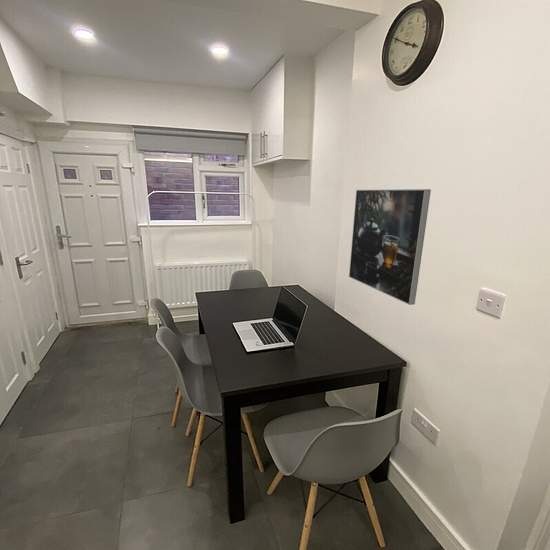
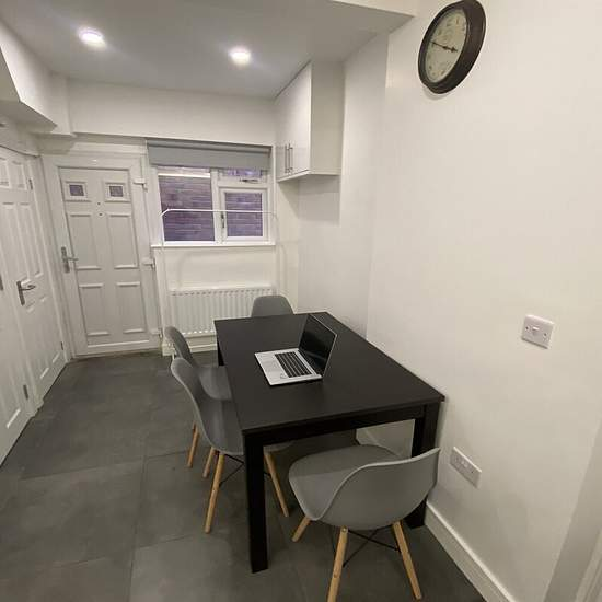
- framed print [348,188,432,306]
